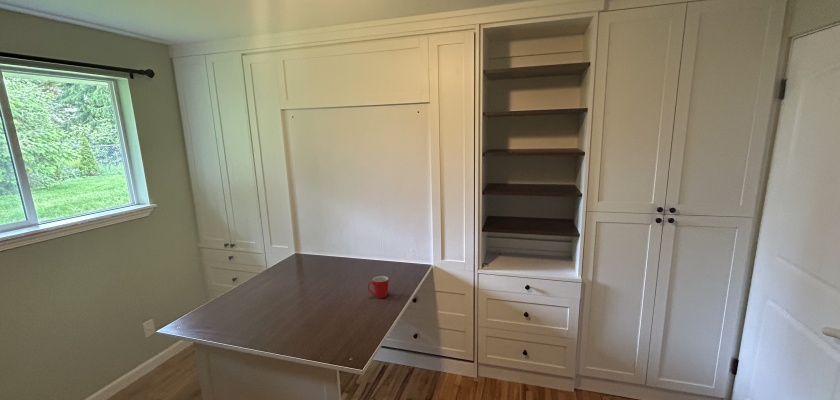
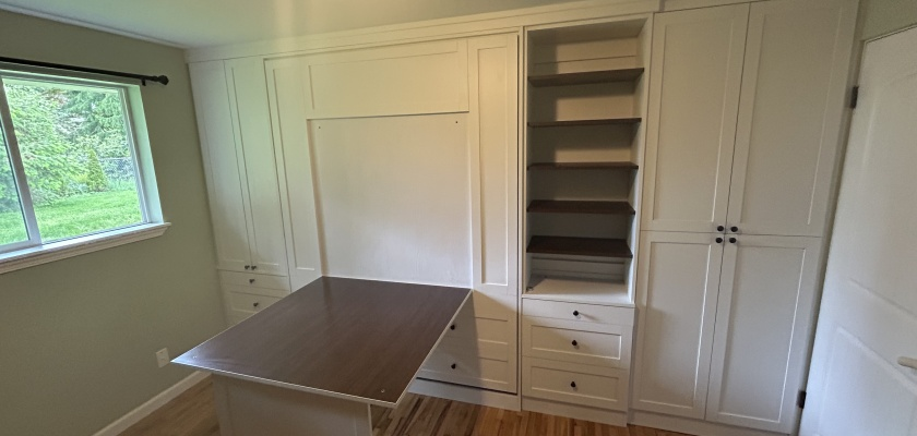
- mug [367,275,389,299]
